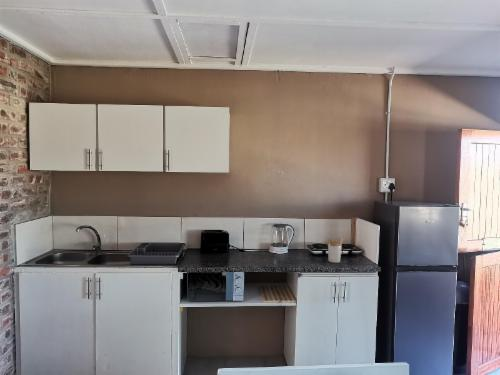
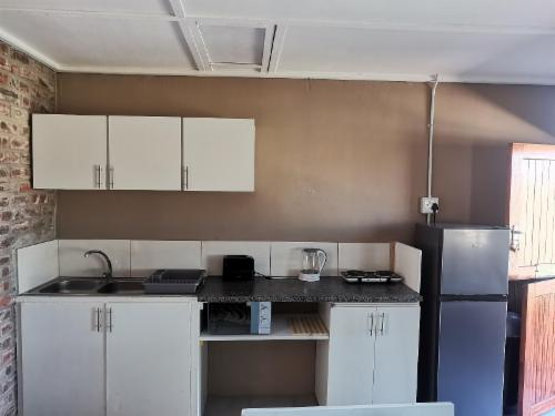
- utensil holder [324,237,345,264]
